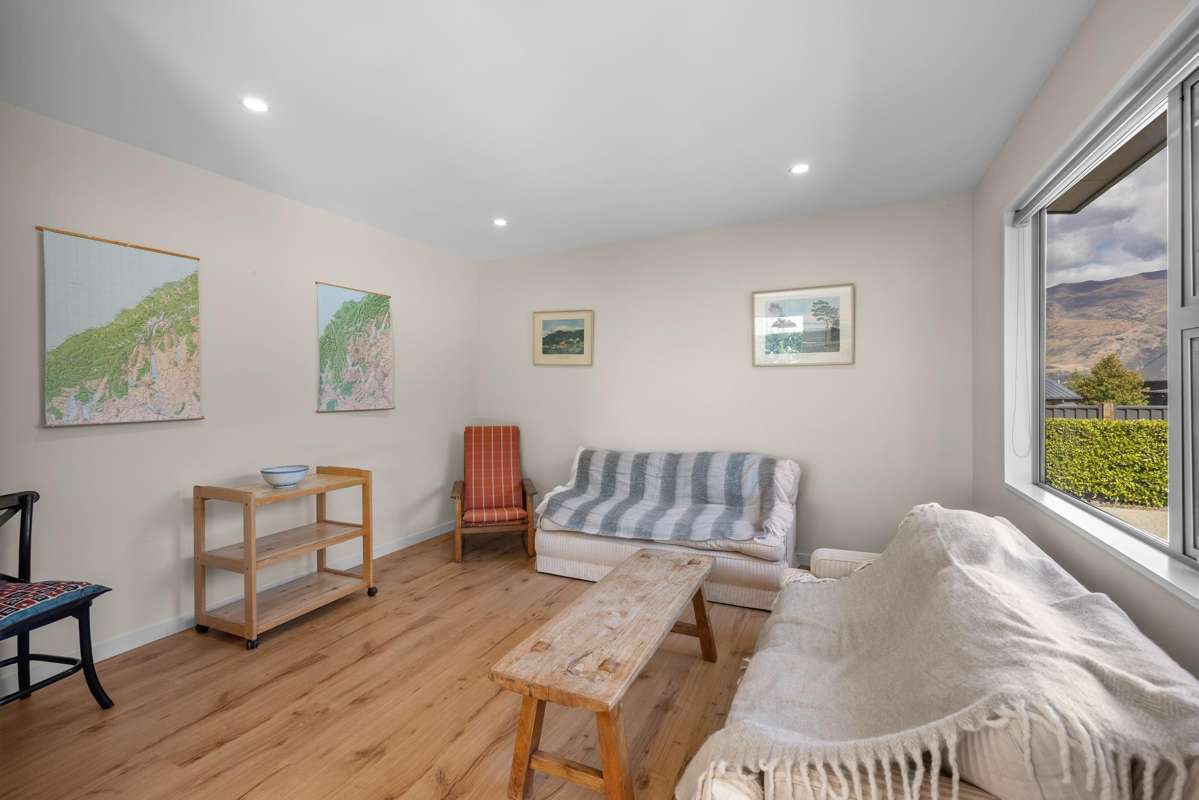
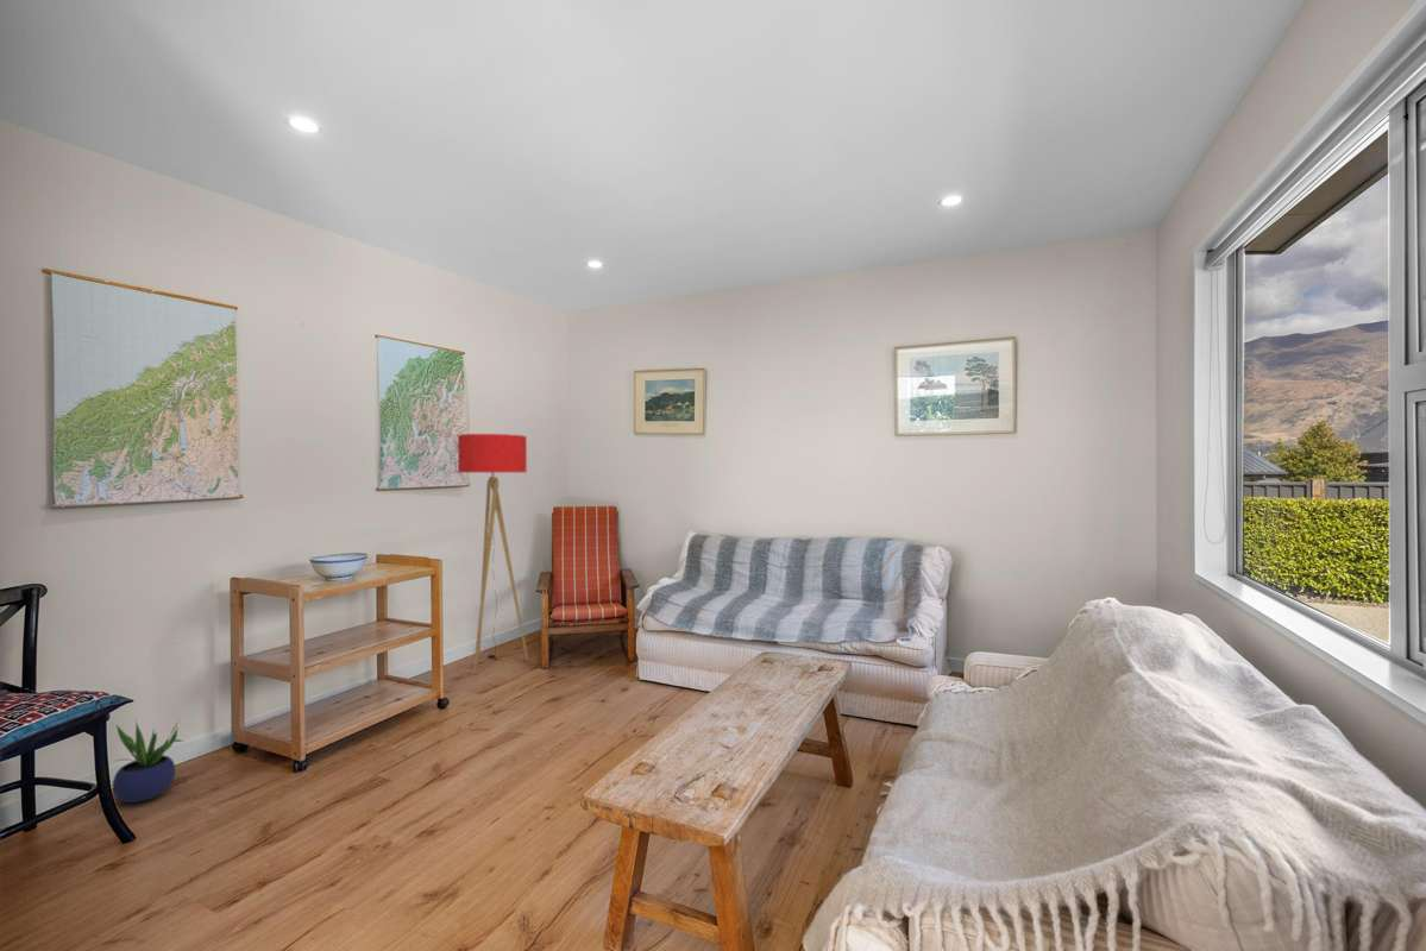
+ potted plant [112,720,184,804]
+ floor lamp [457,433,529,675]
